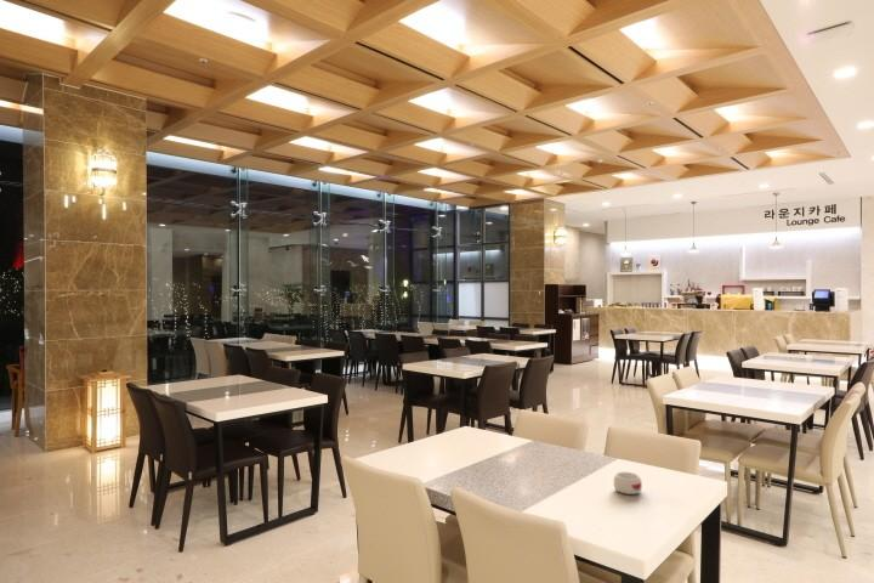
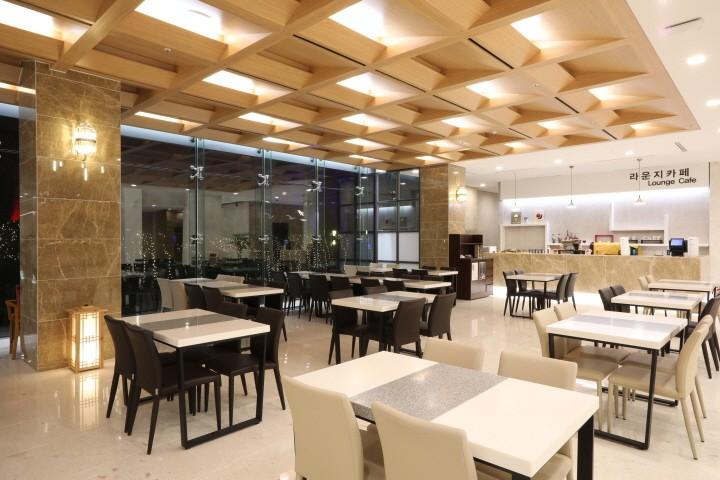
- mug [613,471,643,496]
